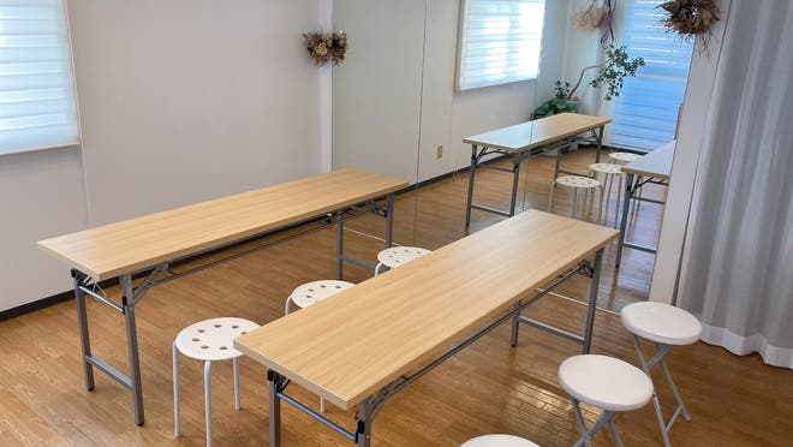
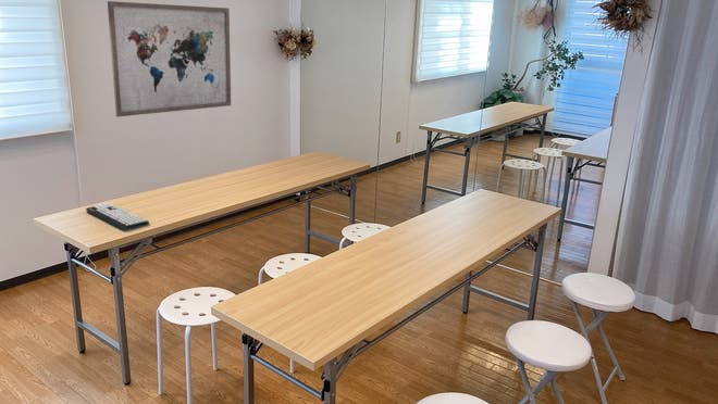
+ keyboard [85,202,150,231]
+ wall art [107,0,232,117]
